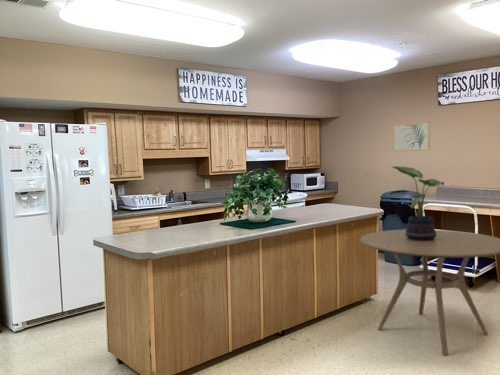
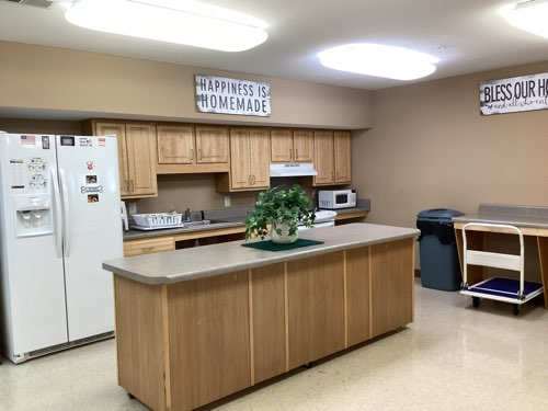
- wall art [392,121,431,153]
- dining table [360,228,500,356]
- potted plant [391,165,445,241]
